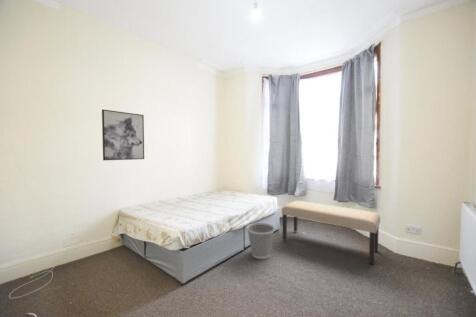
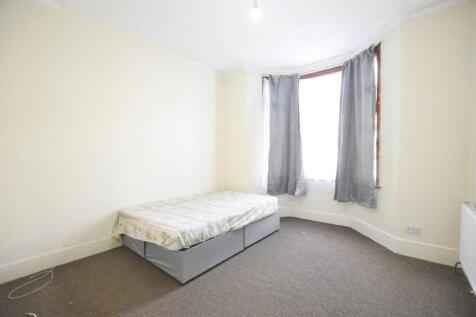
- wastebasket [246,222,276,260]
- wall art [101,108,145,161]
- bench [281,200,381,266]
